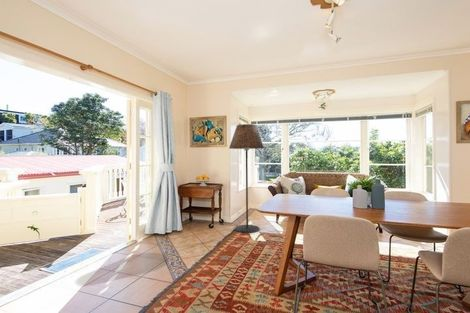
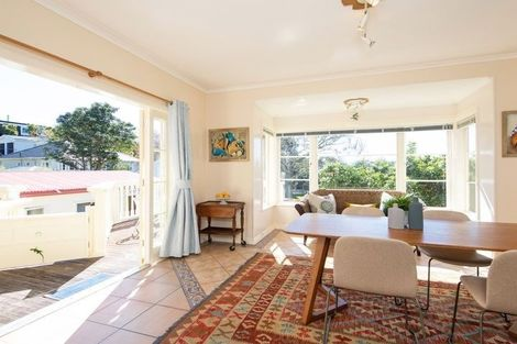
- floor lamp [228,123,265,234]
